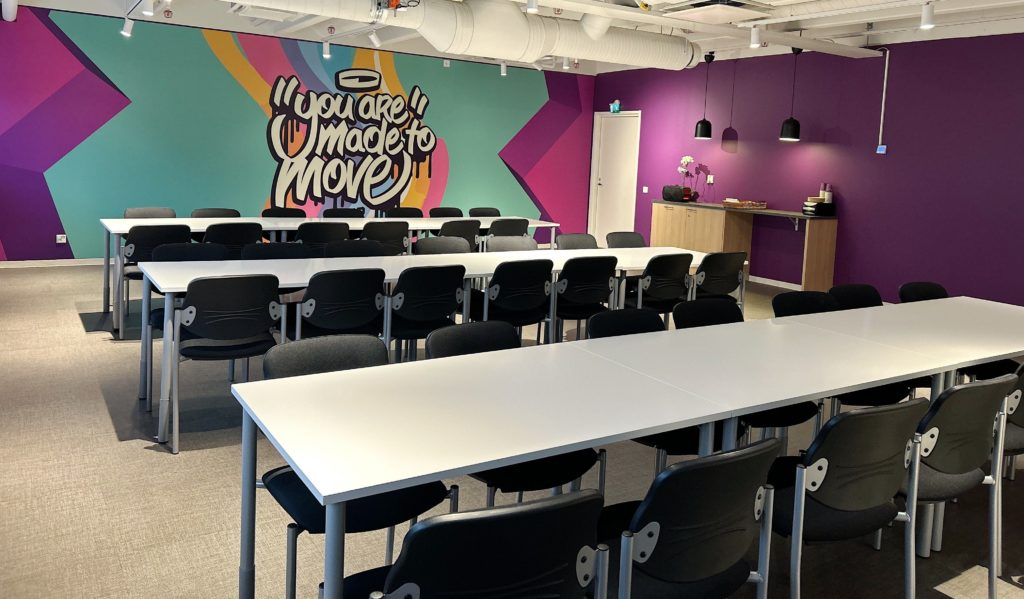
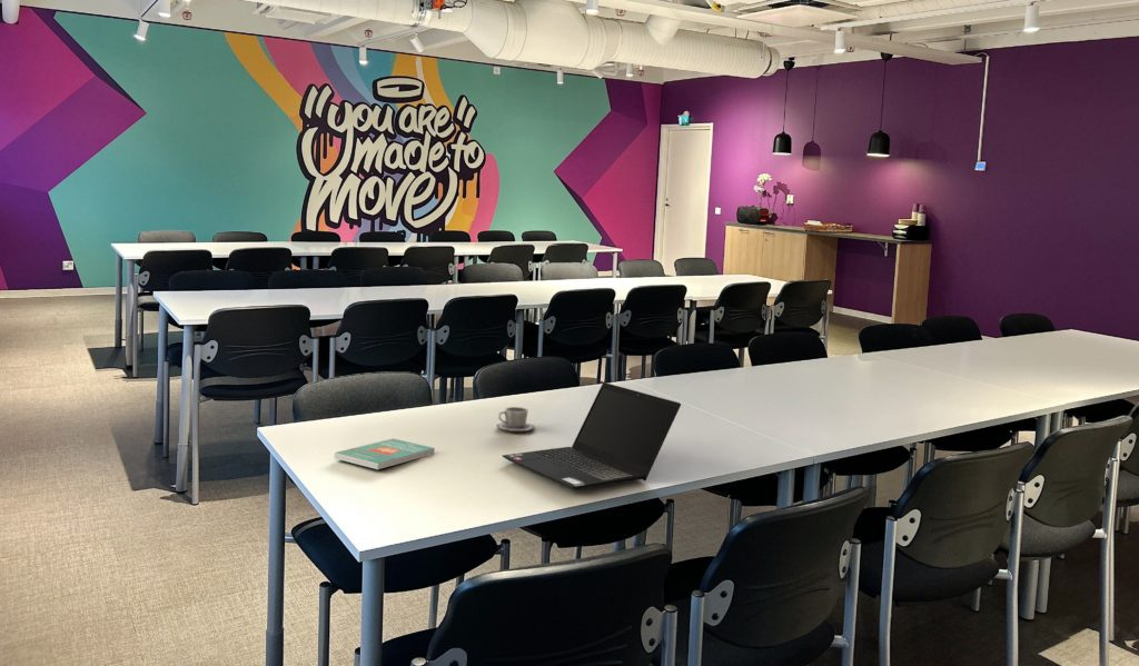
+ book [334,438,436,470]
+ laptop computer [501,381,682,491]
+ cup [496,406,536,433]
